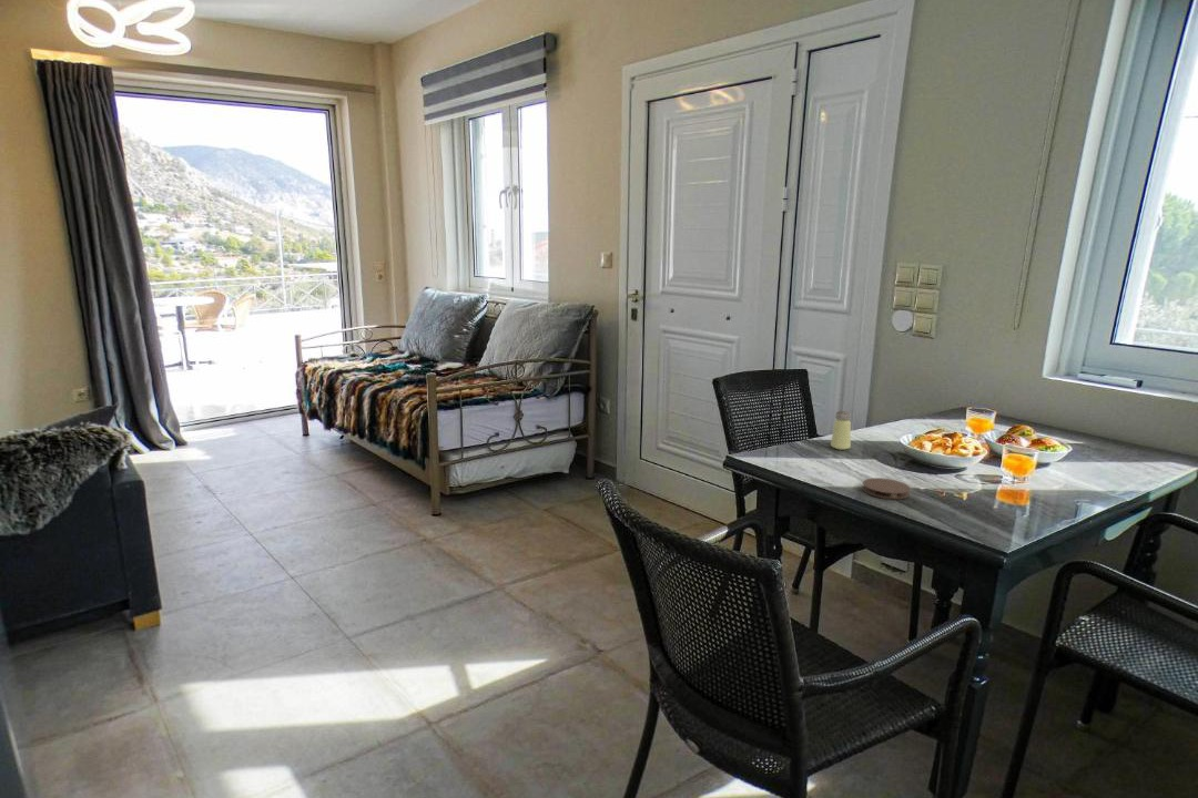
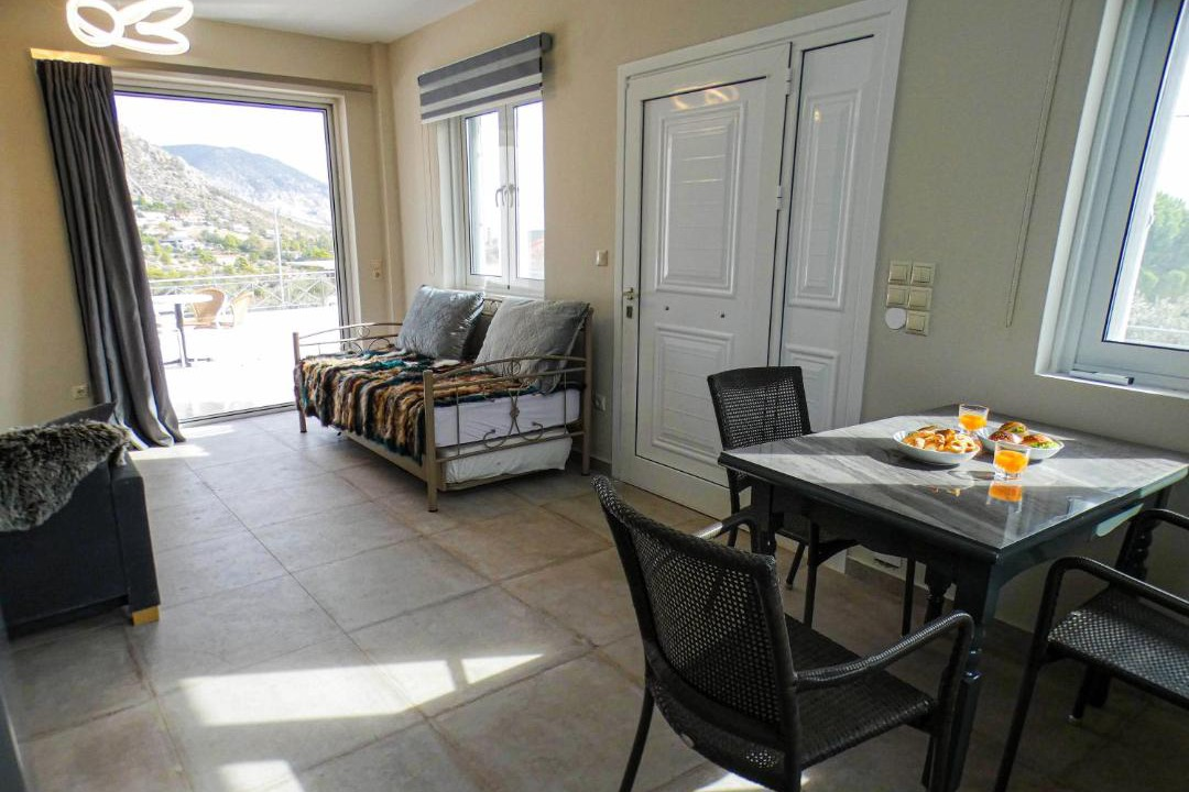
- coaster [861,477,912,500]
- saltshaker [830,410,852,451]
